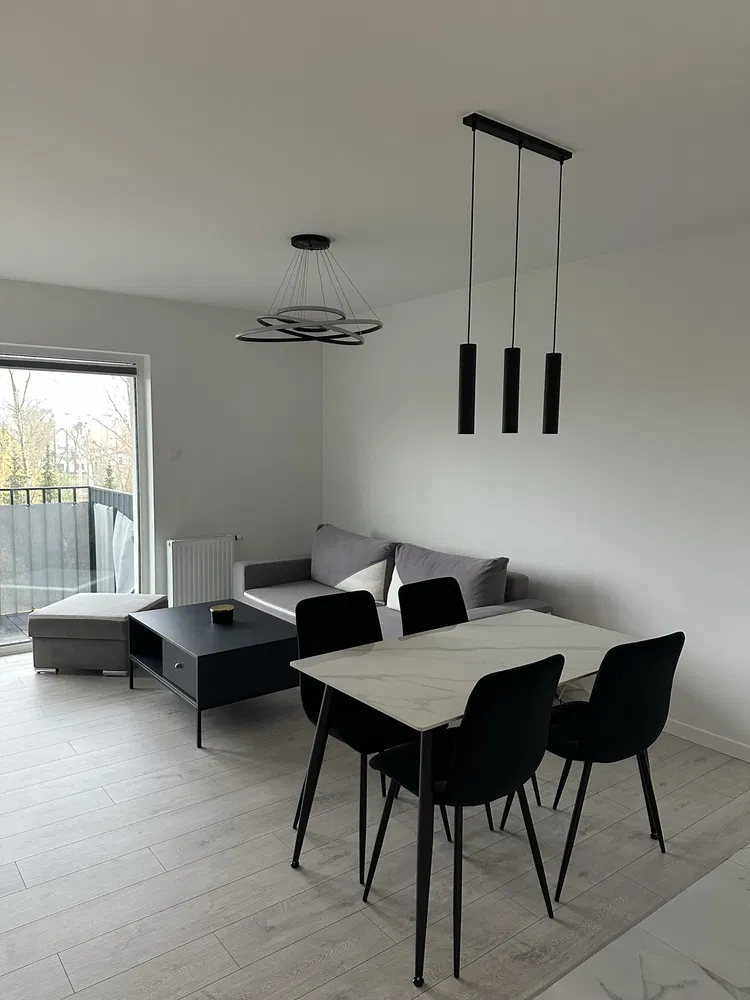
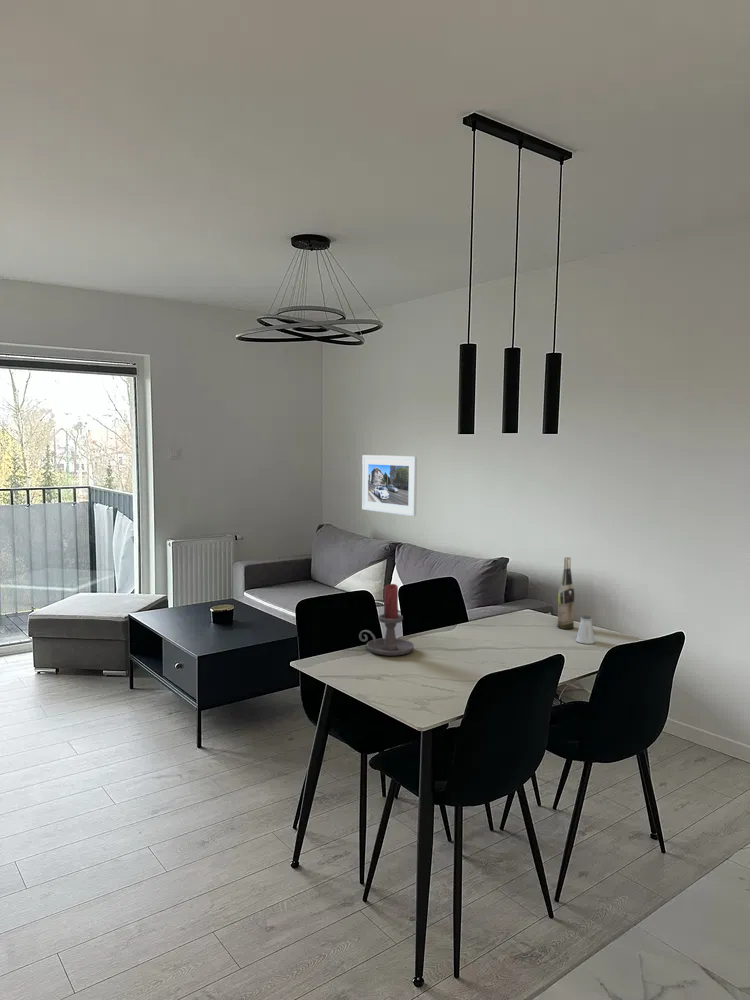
+ candle holder [358,583,415,657]
+ saltshaker [575,614,596,645]
+ wine bottle [557,556,576,630]
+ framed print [361,454,418,517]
